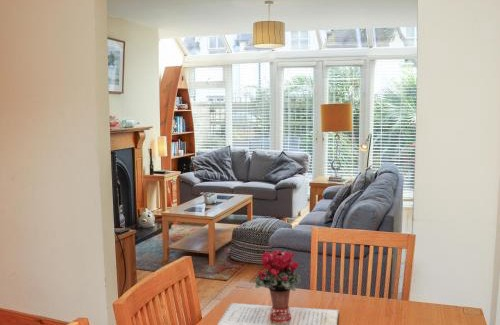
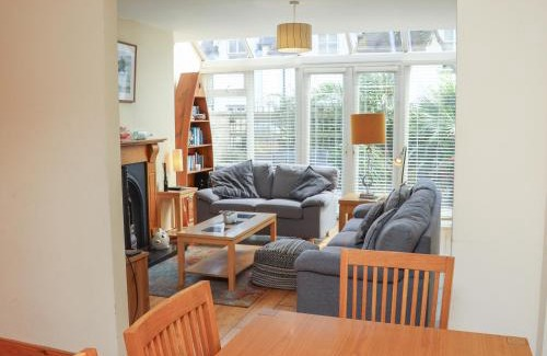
- potted flower [216,249,340,325]
